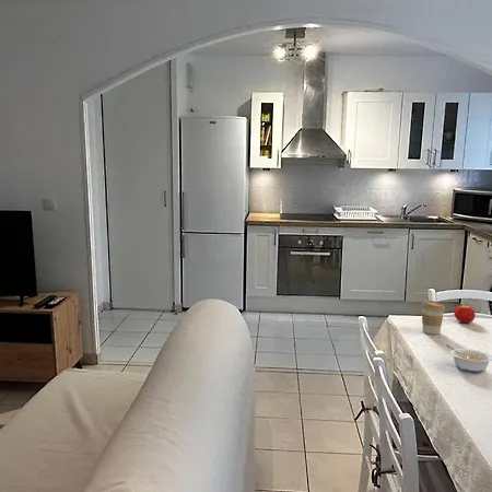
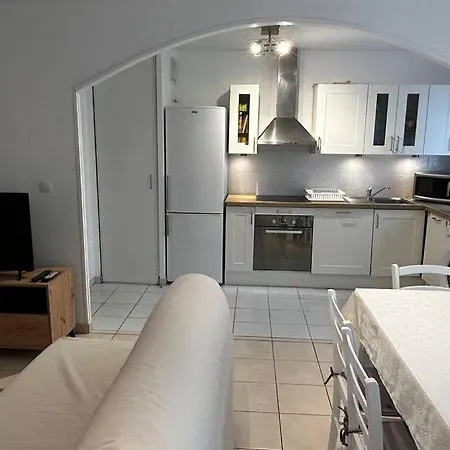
- coffee cup [421,300,446,336]
- legume [445,343,492,373]
- fruit [453,304,476,324]
